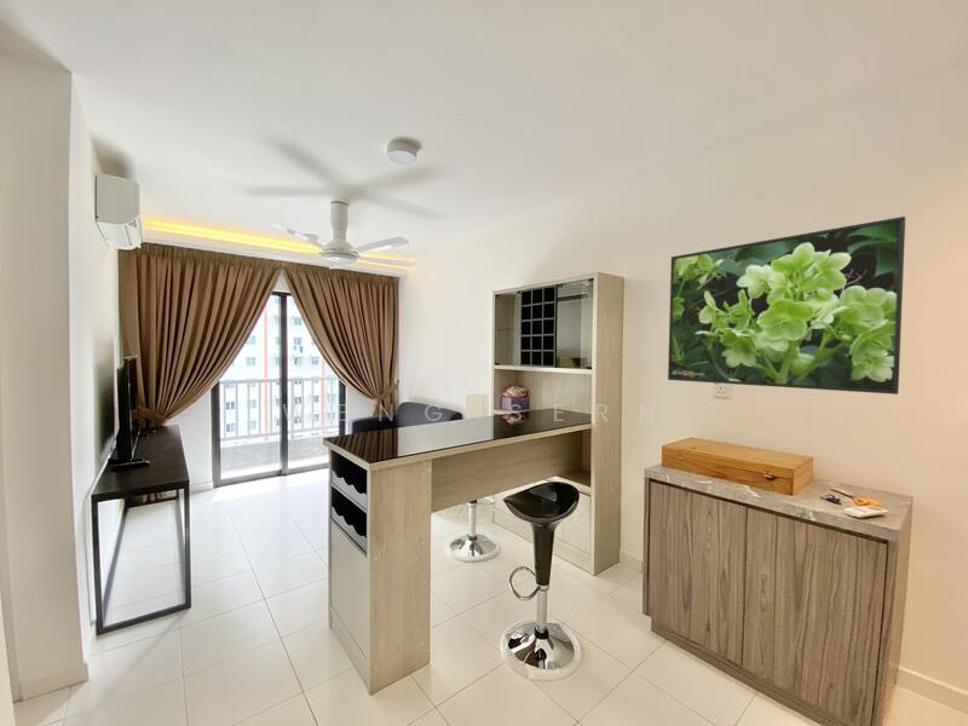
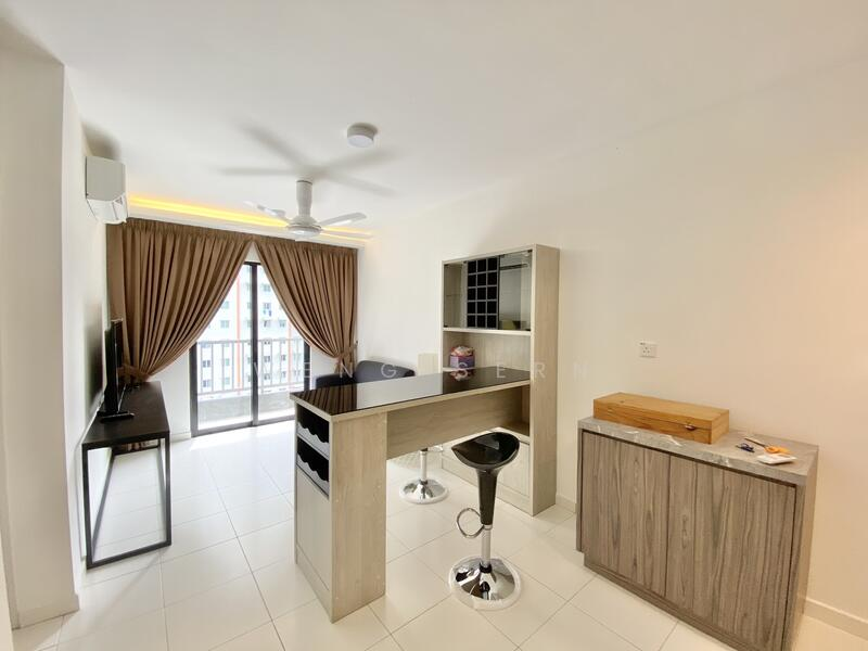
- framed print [667,215,906,396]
